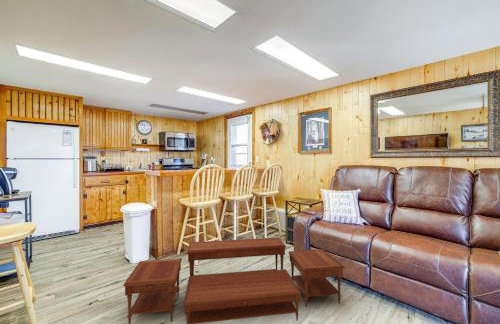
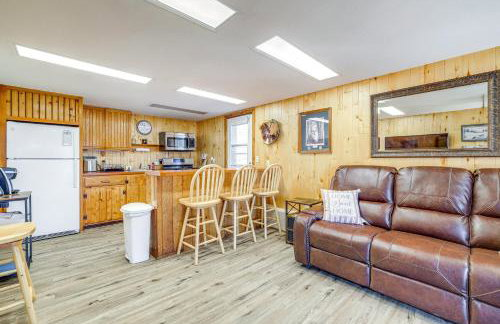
- coffee table [122,236,346,324]
